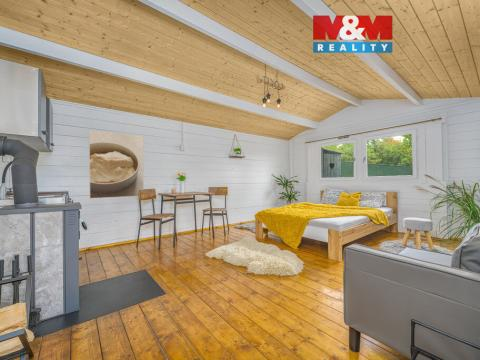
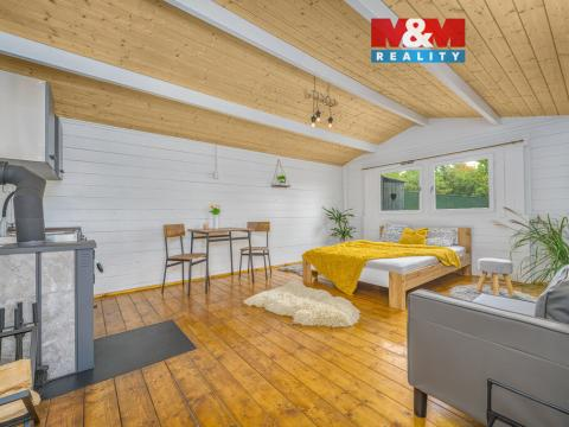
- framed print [88,129,144,199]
